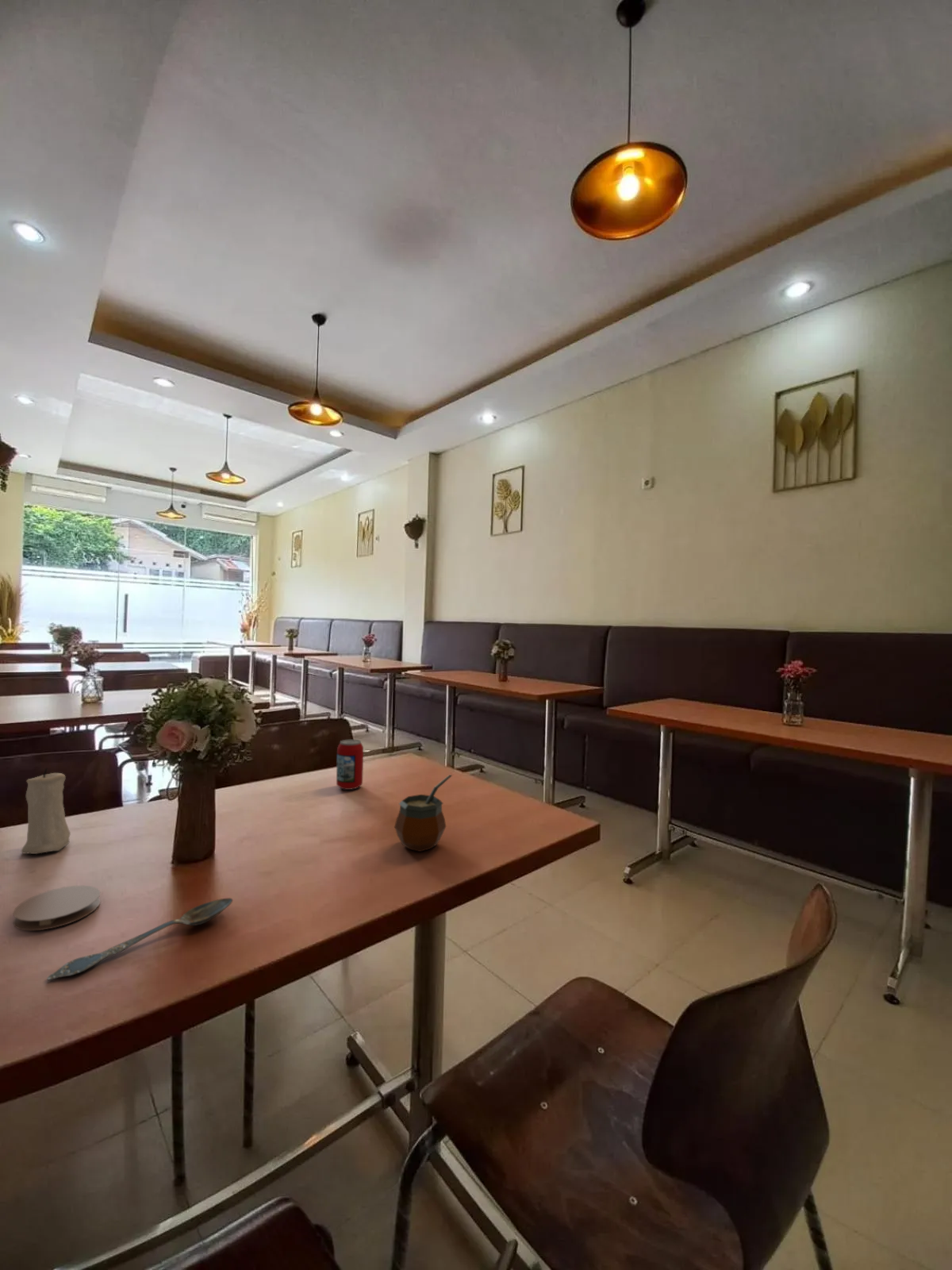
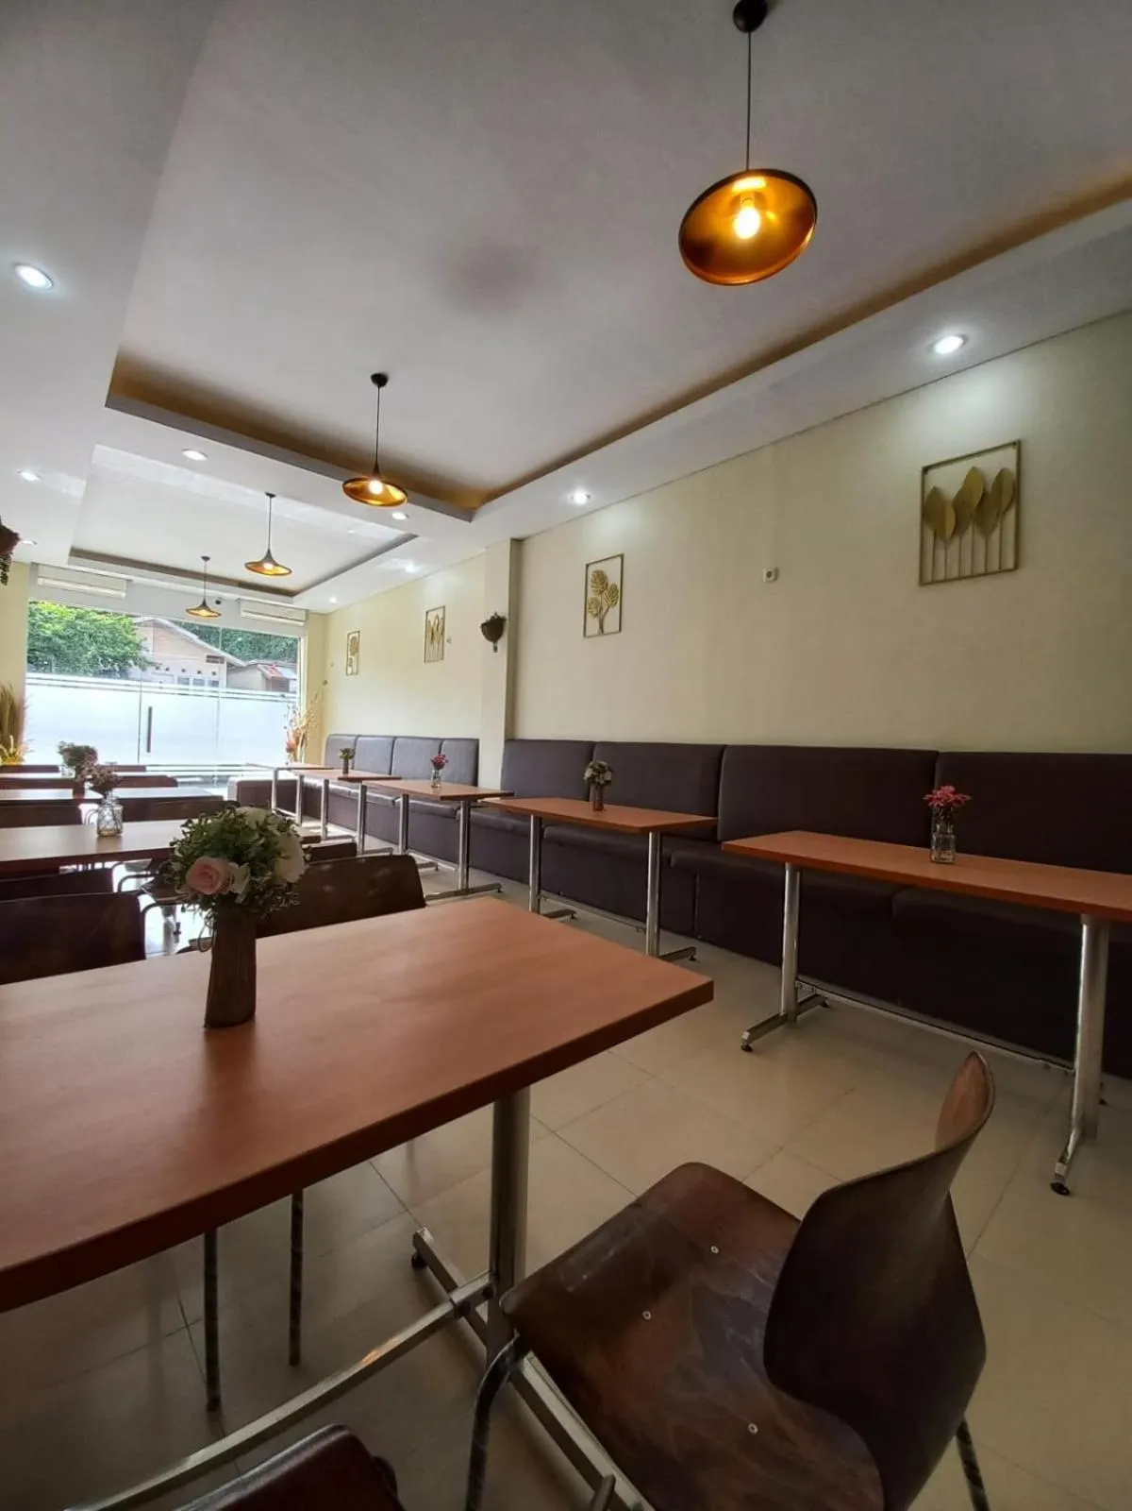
- spoon [46,898,233,981]
- gourd [394,774,453,852]
- candle [21,767,71,855]
- coaster [12,884,101,931]
- beverage can [336,738,364,791]
